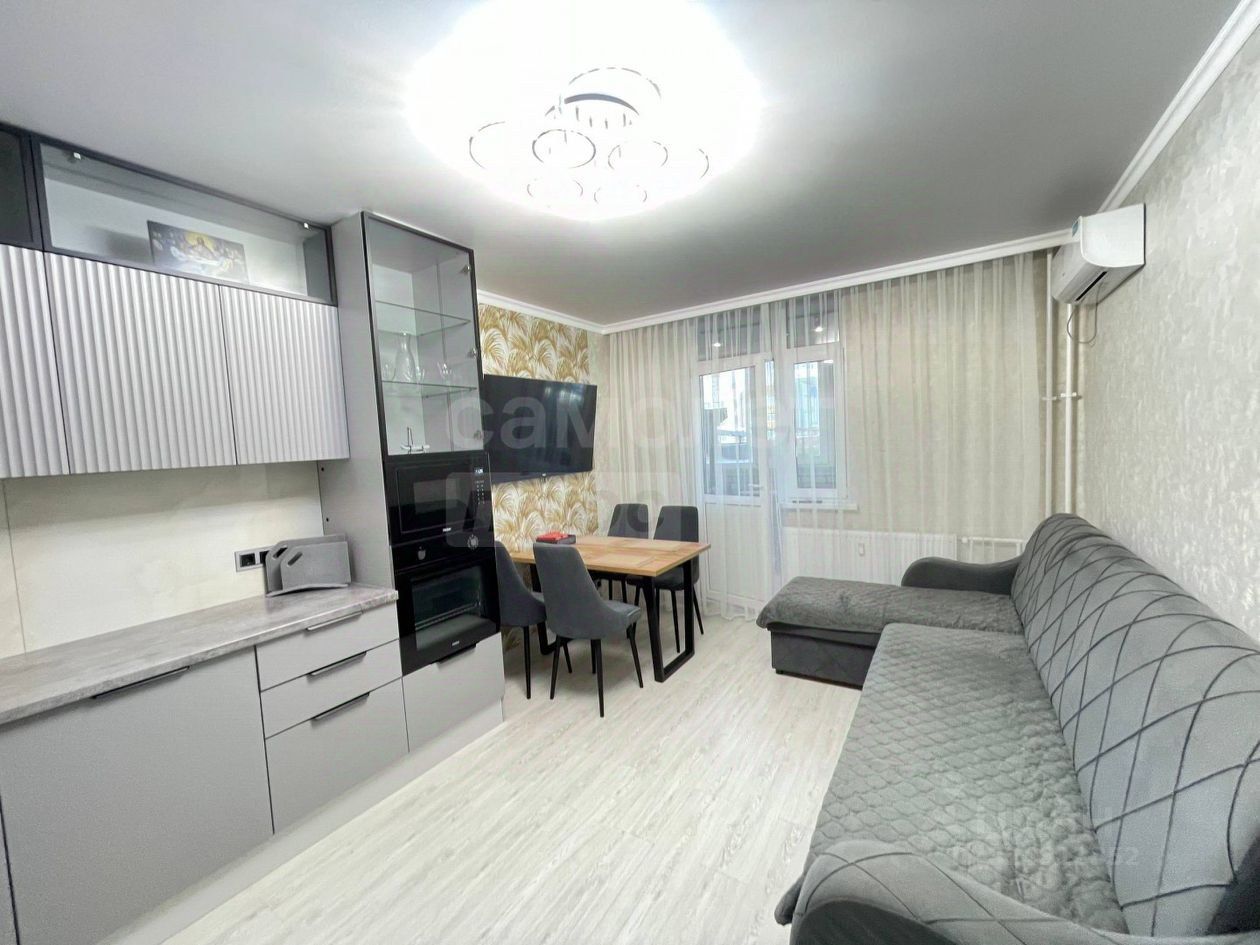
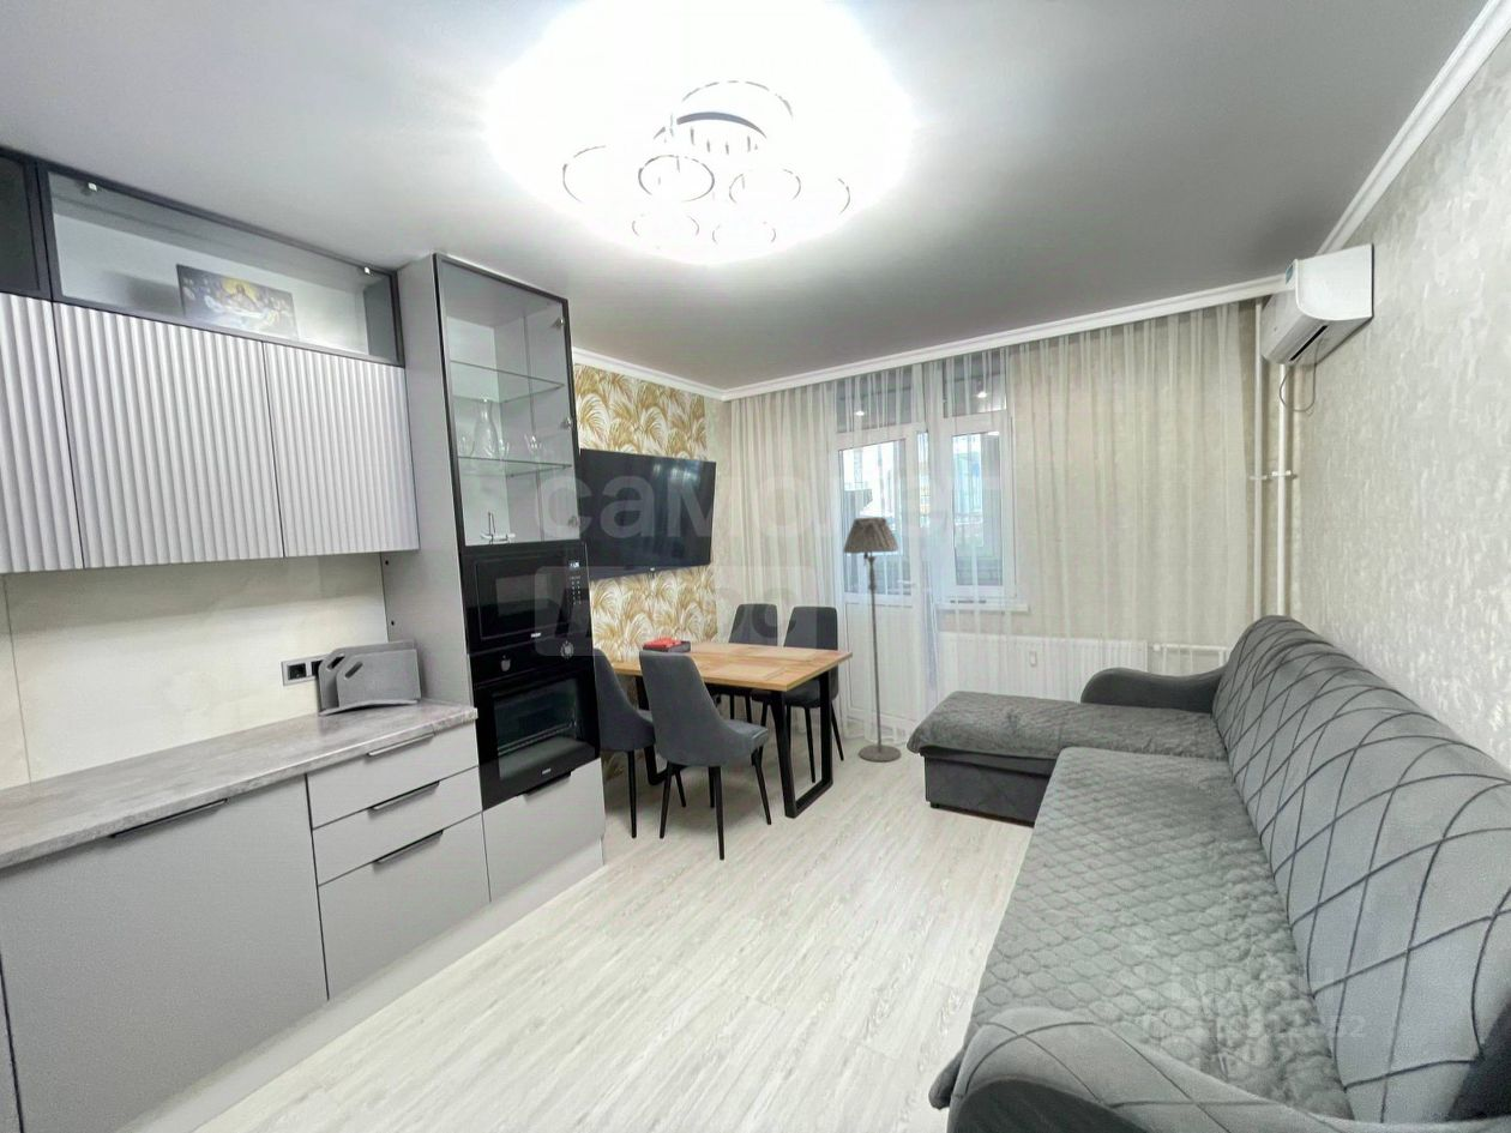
+ floor lamp [842,516,902,763]
